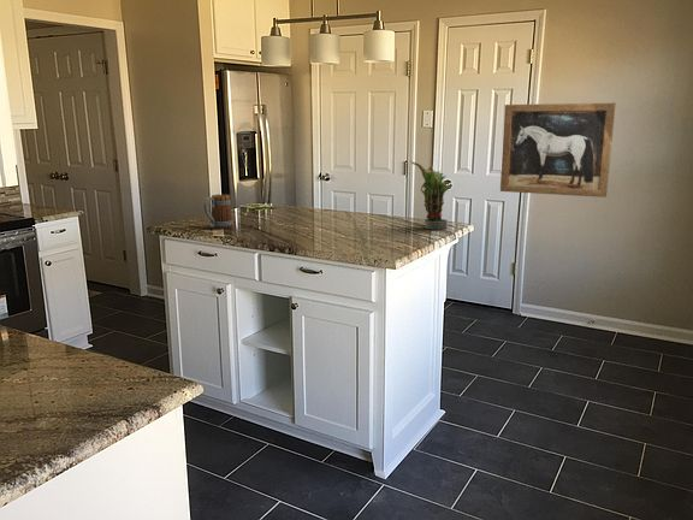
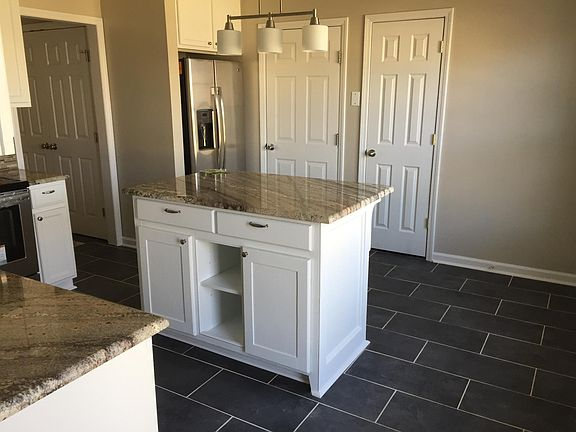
- potted plant [410,160,452,231]
- mug [202,193,235,230]
- wall art [499,101,617,199]
